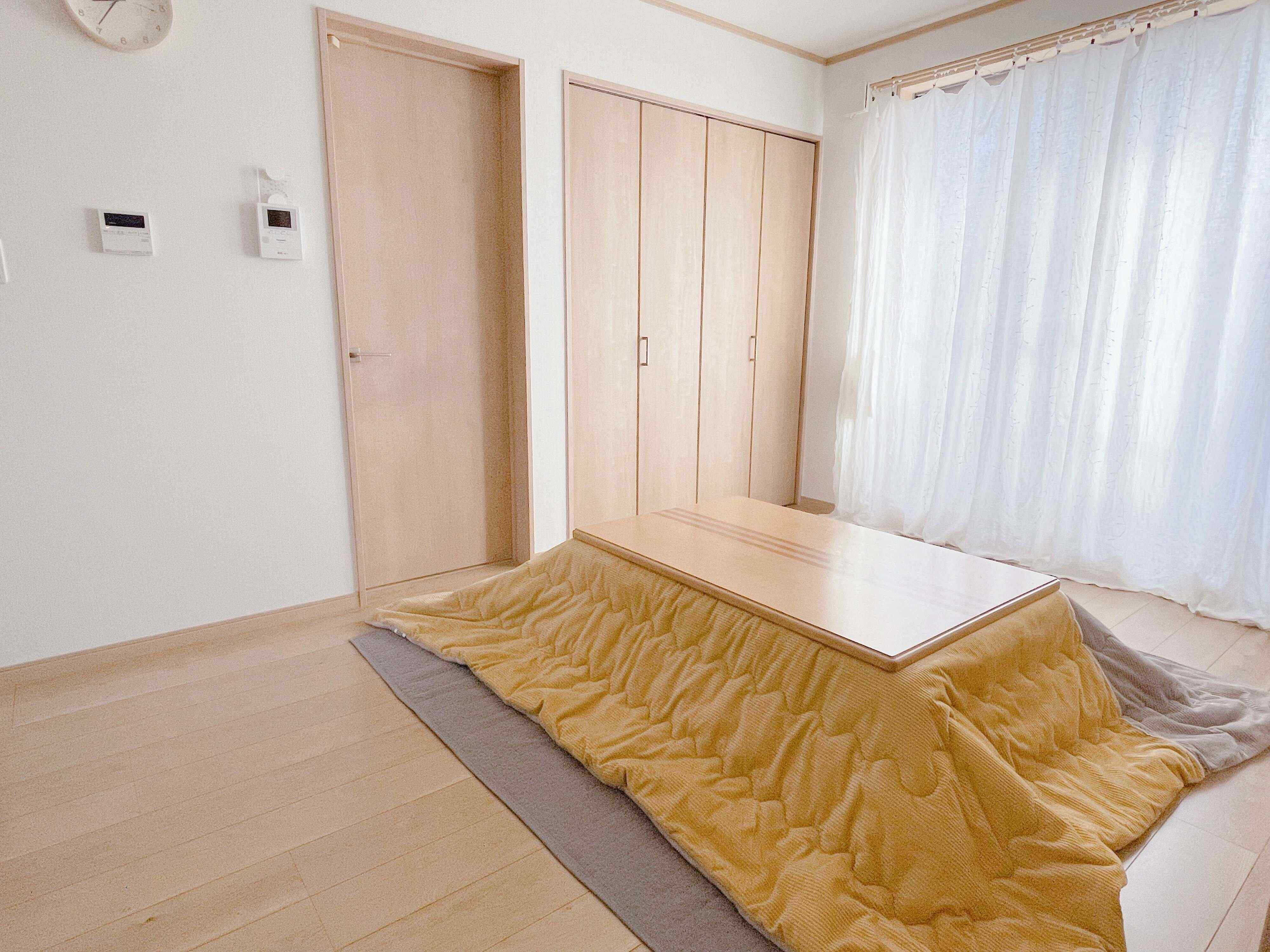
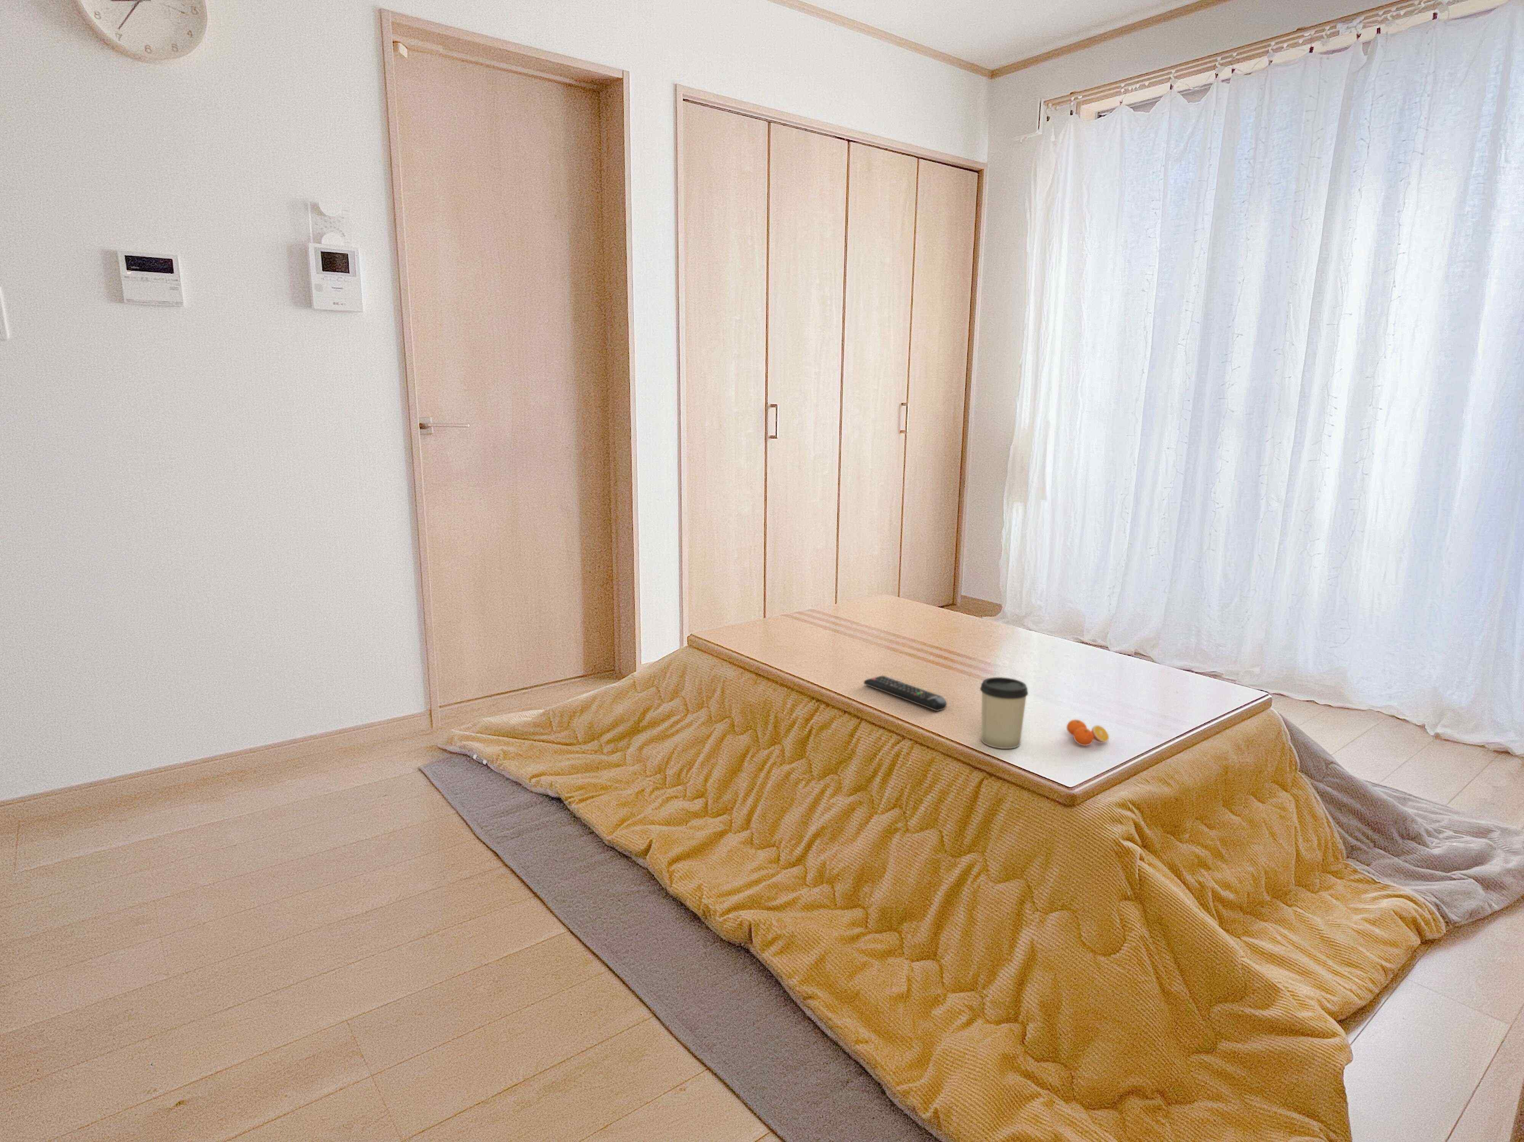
+ remote control [863,675,947,711]
+ orange [1066,719,1110,746]
+ cup [979,677,1028,750]
